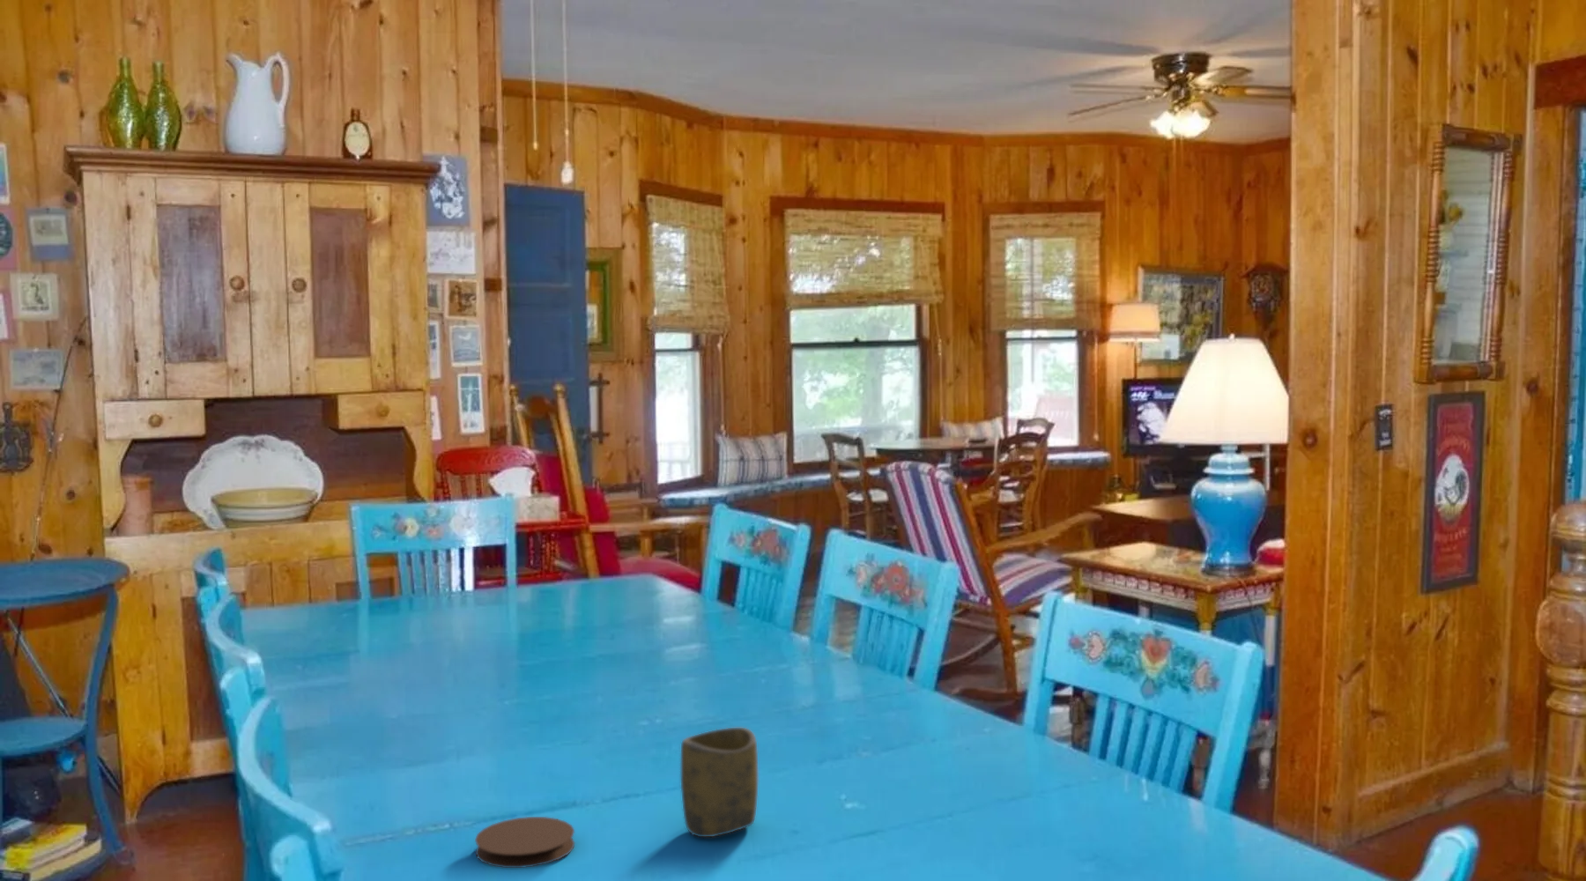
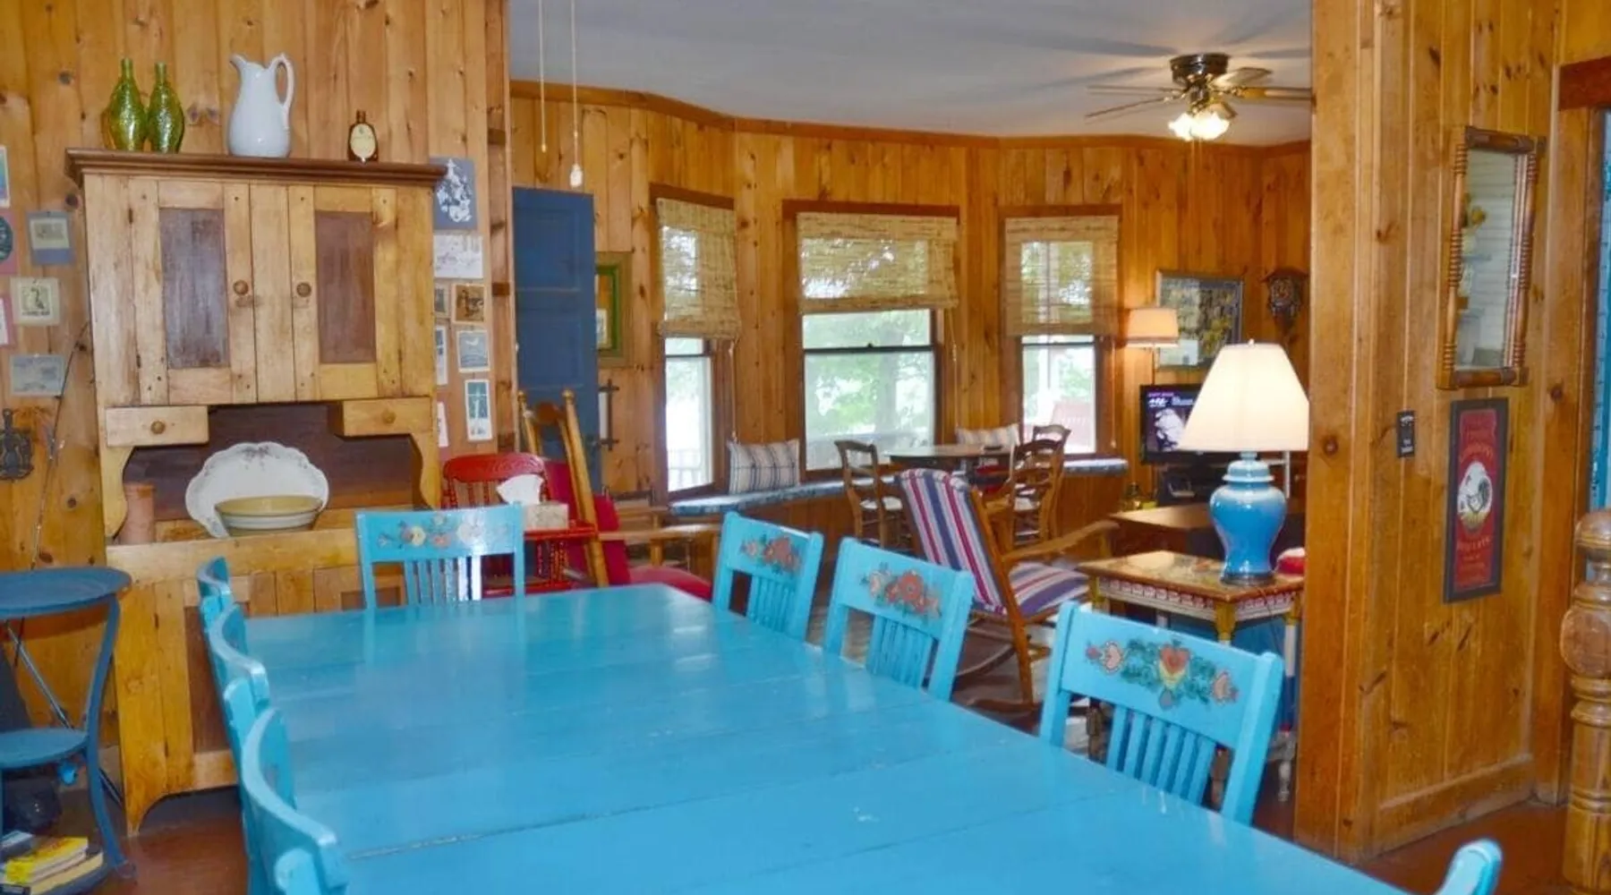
- coaster [474,816,575,869]
- cup [680,727,758,838]
